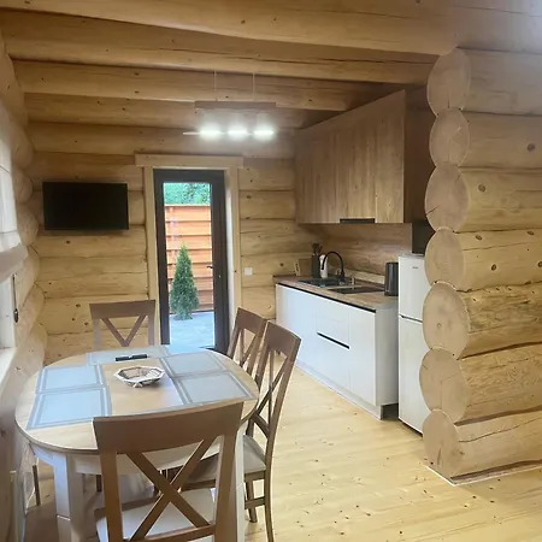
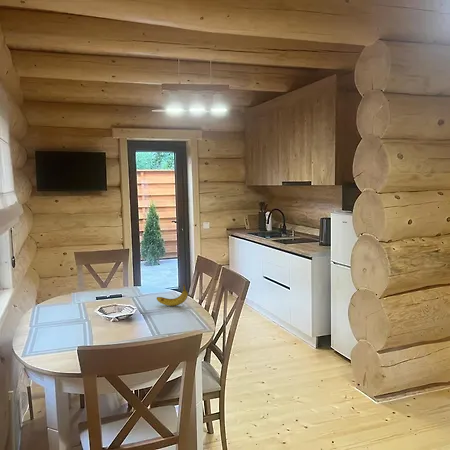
+ fruit [156,283,189,307]
